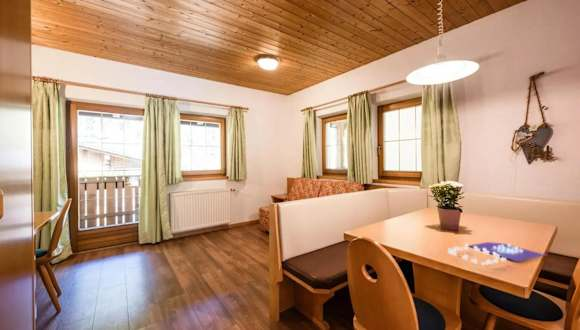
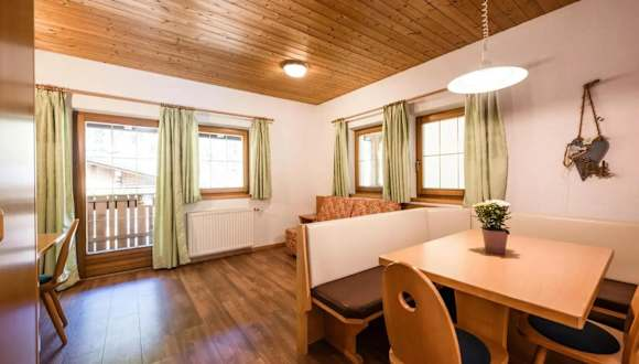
- board game [447,241,546,266]
